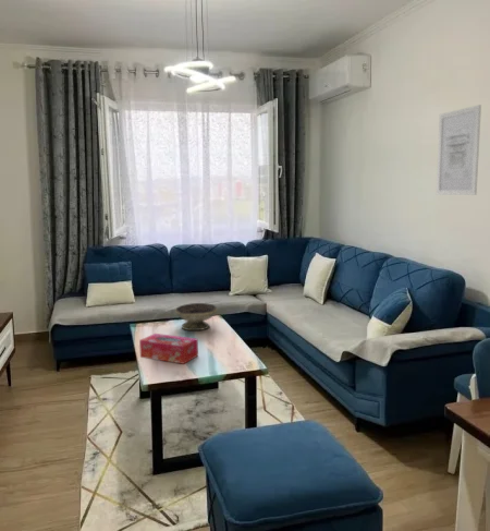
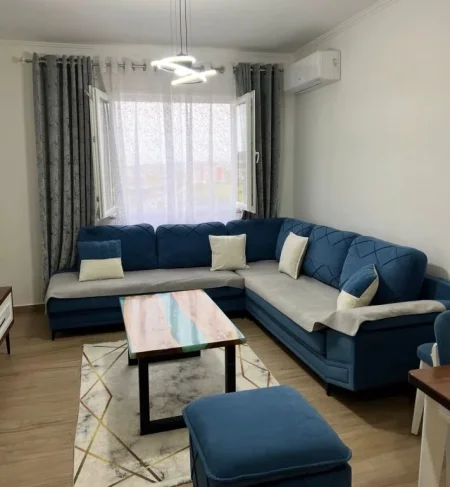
- tissue box [138,333,199,365]
- decorative bowl [174,302,218,331]
- wall art [436,104,482,196]
